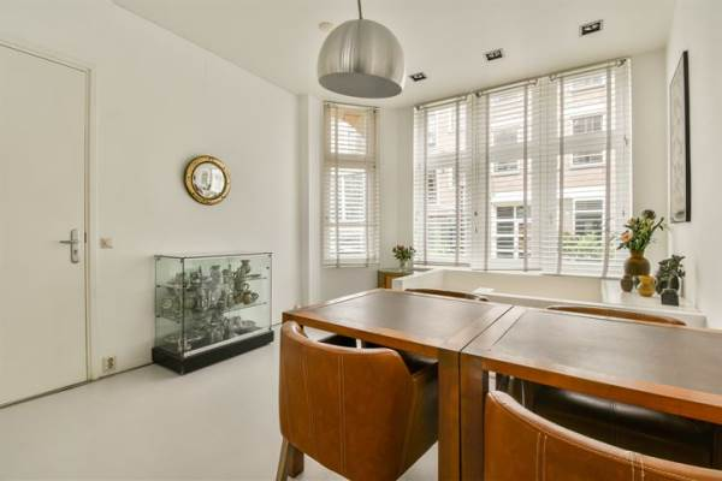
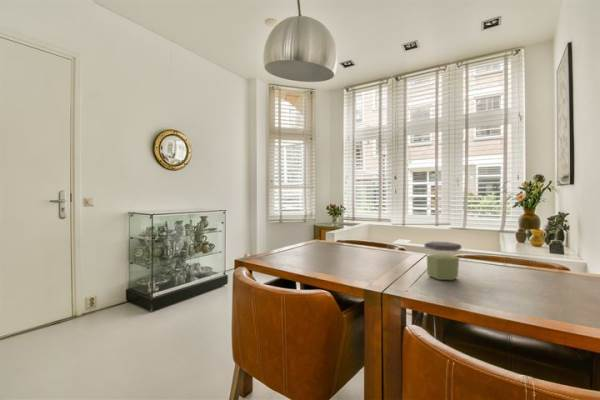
+ jar [423,240,462,281]
